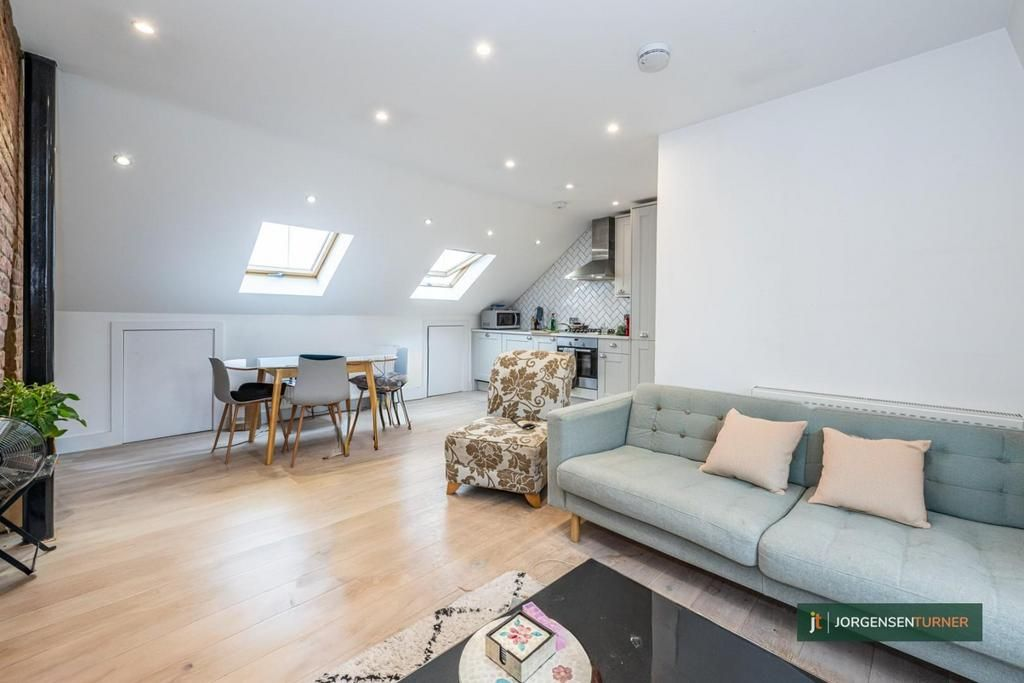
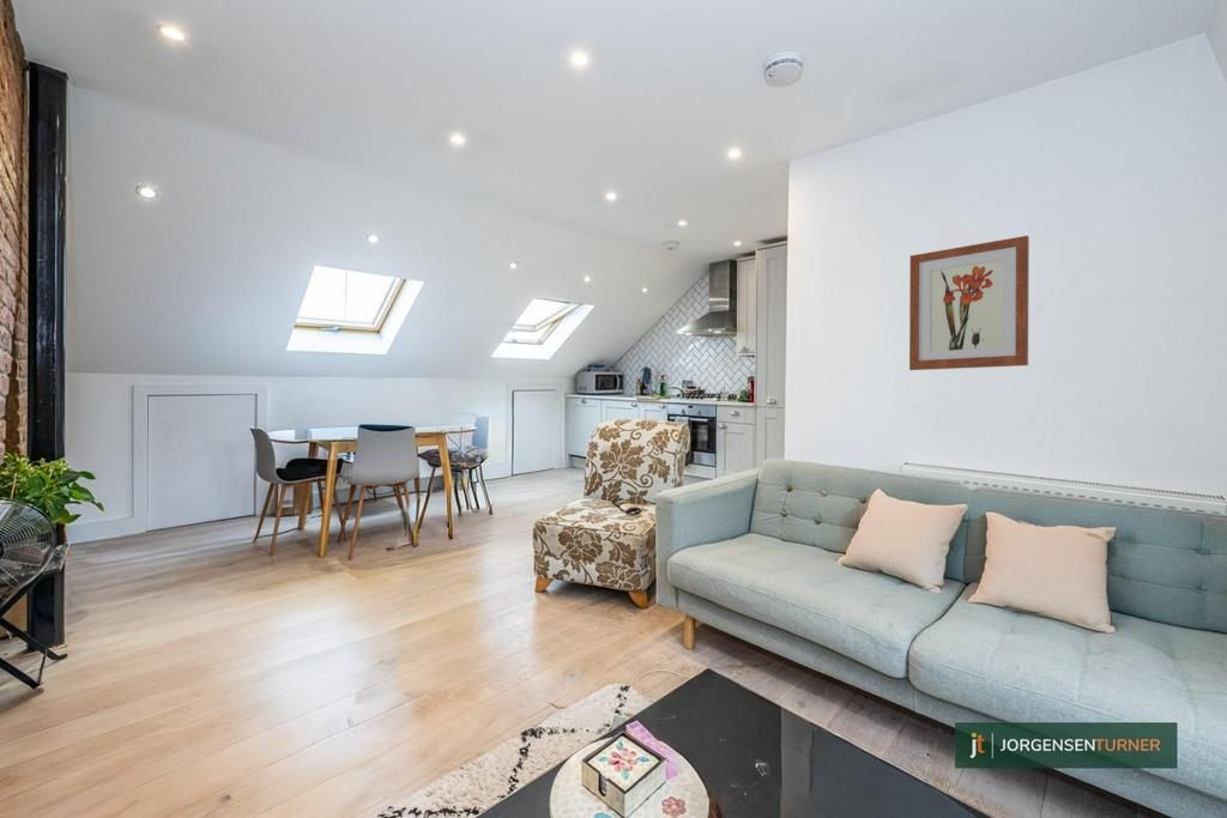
+ wall art [908,235,1030,371]
